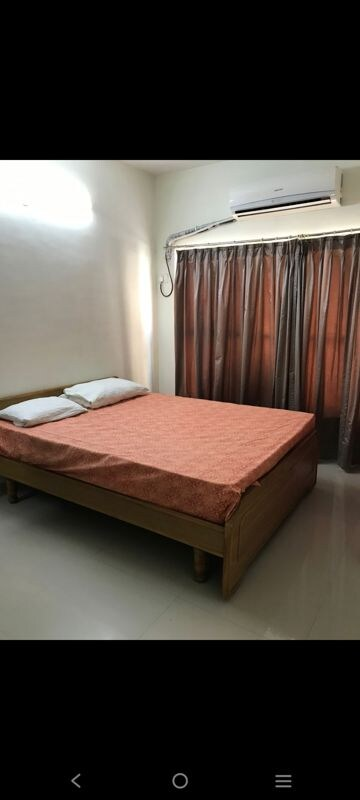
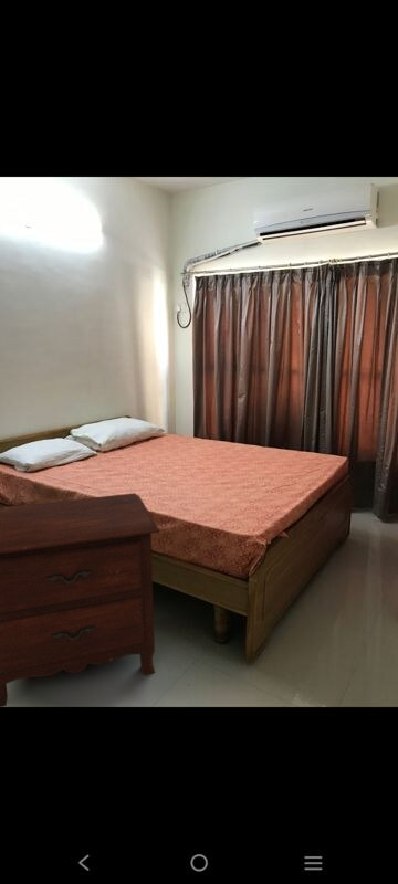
+ nightstand [0,492,160,708]
